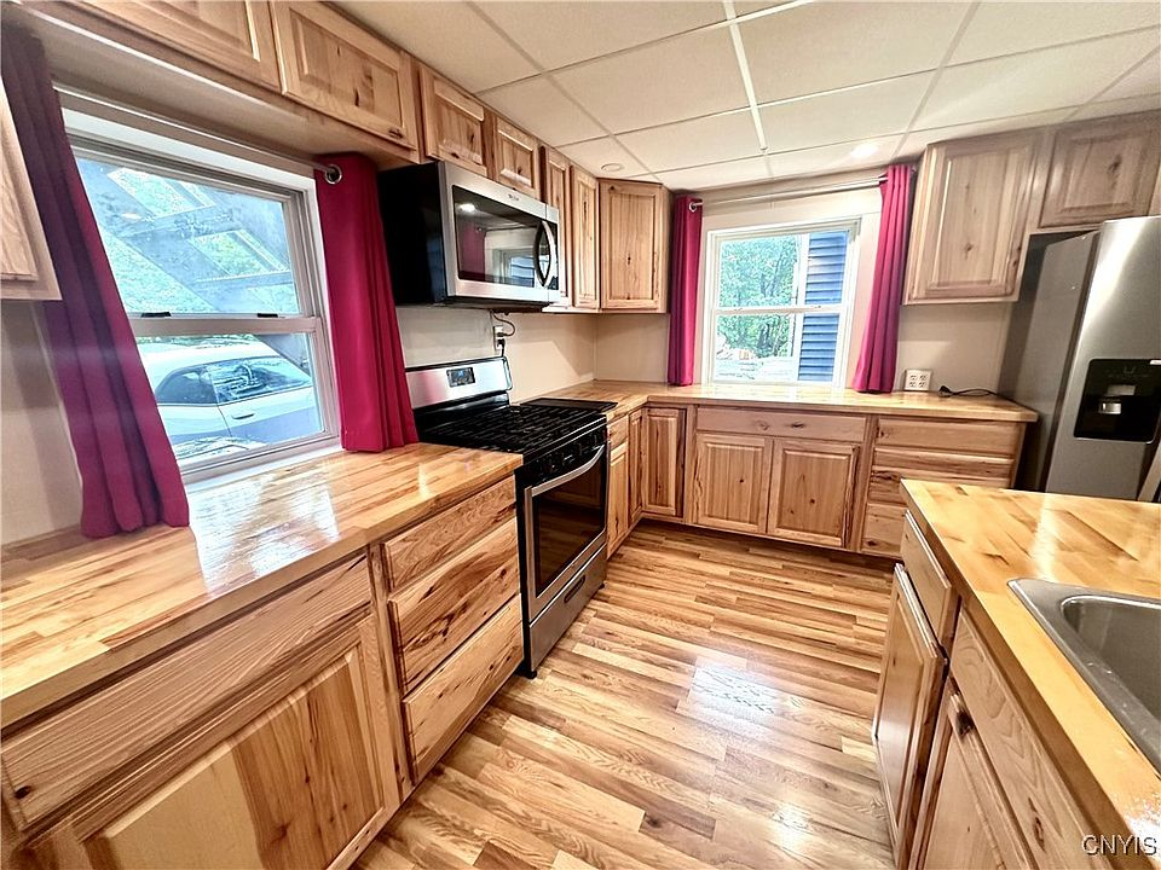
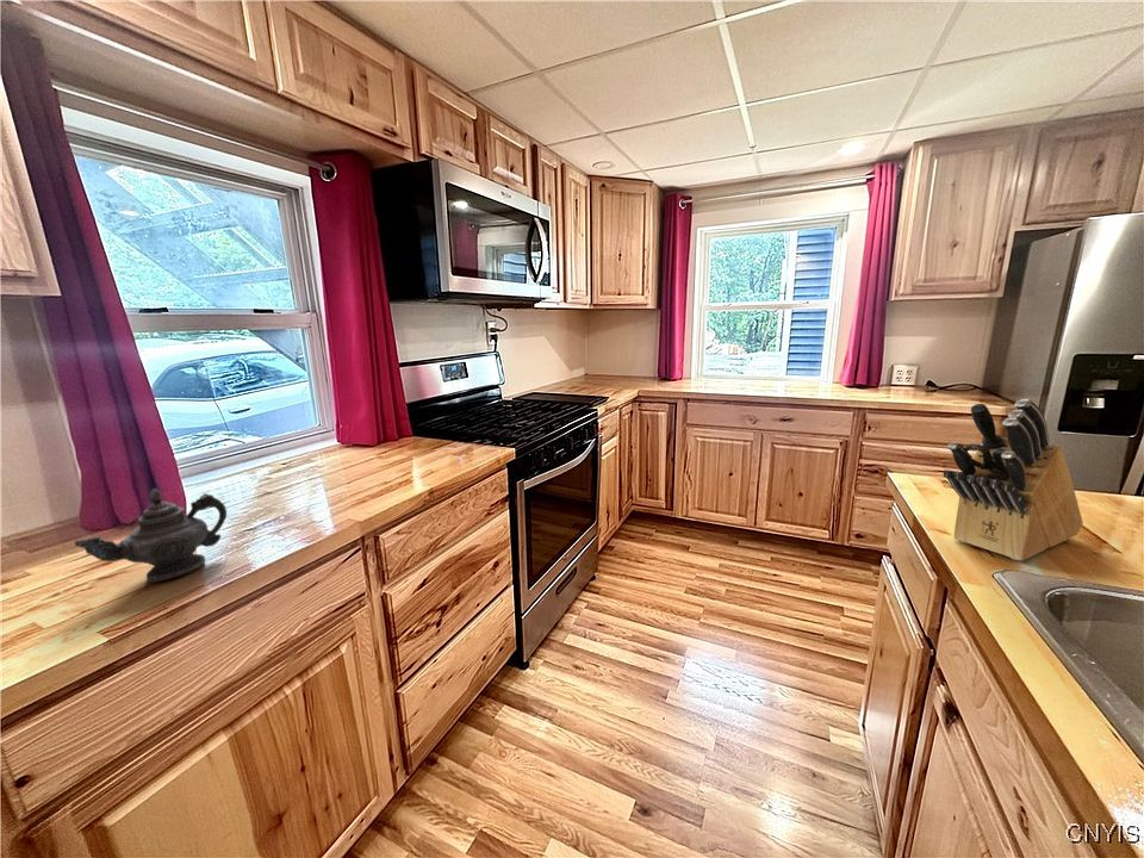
+ teapot [74,487,228,583]
+ knife block [943,398,1084,561]
